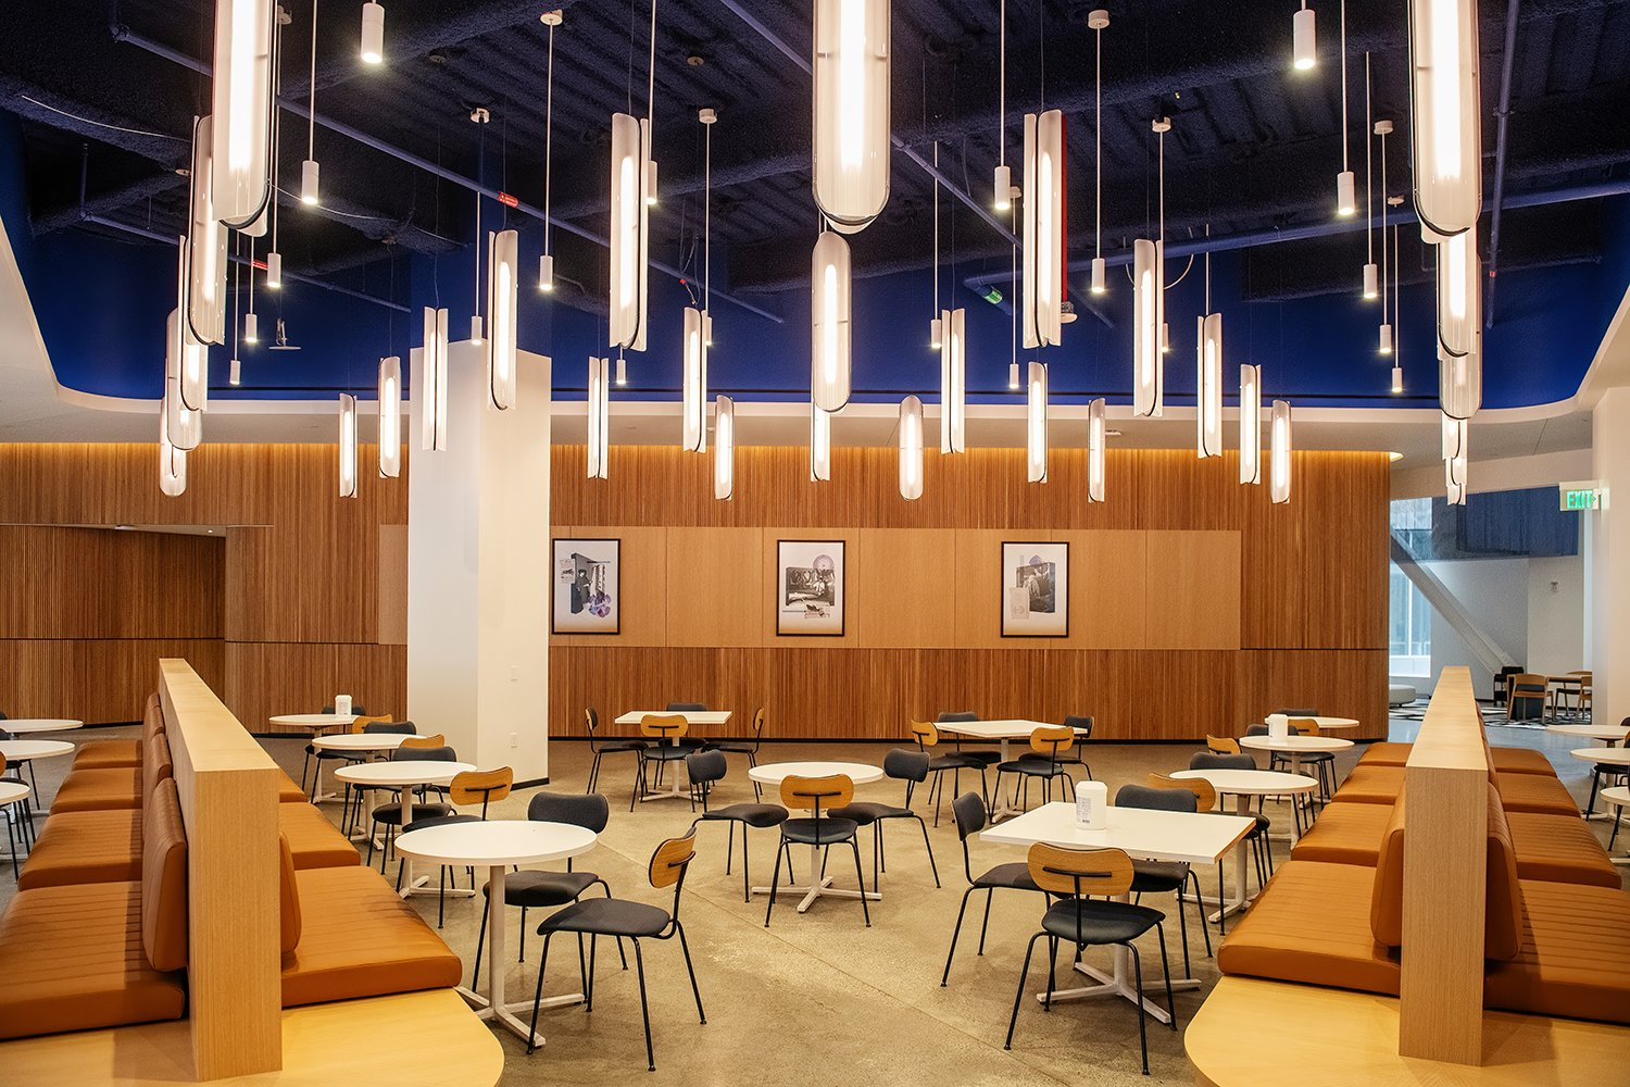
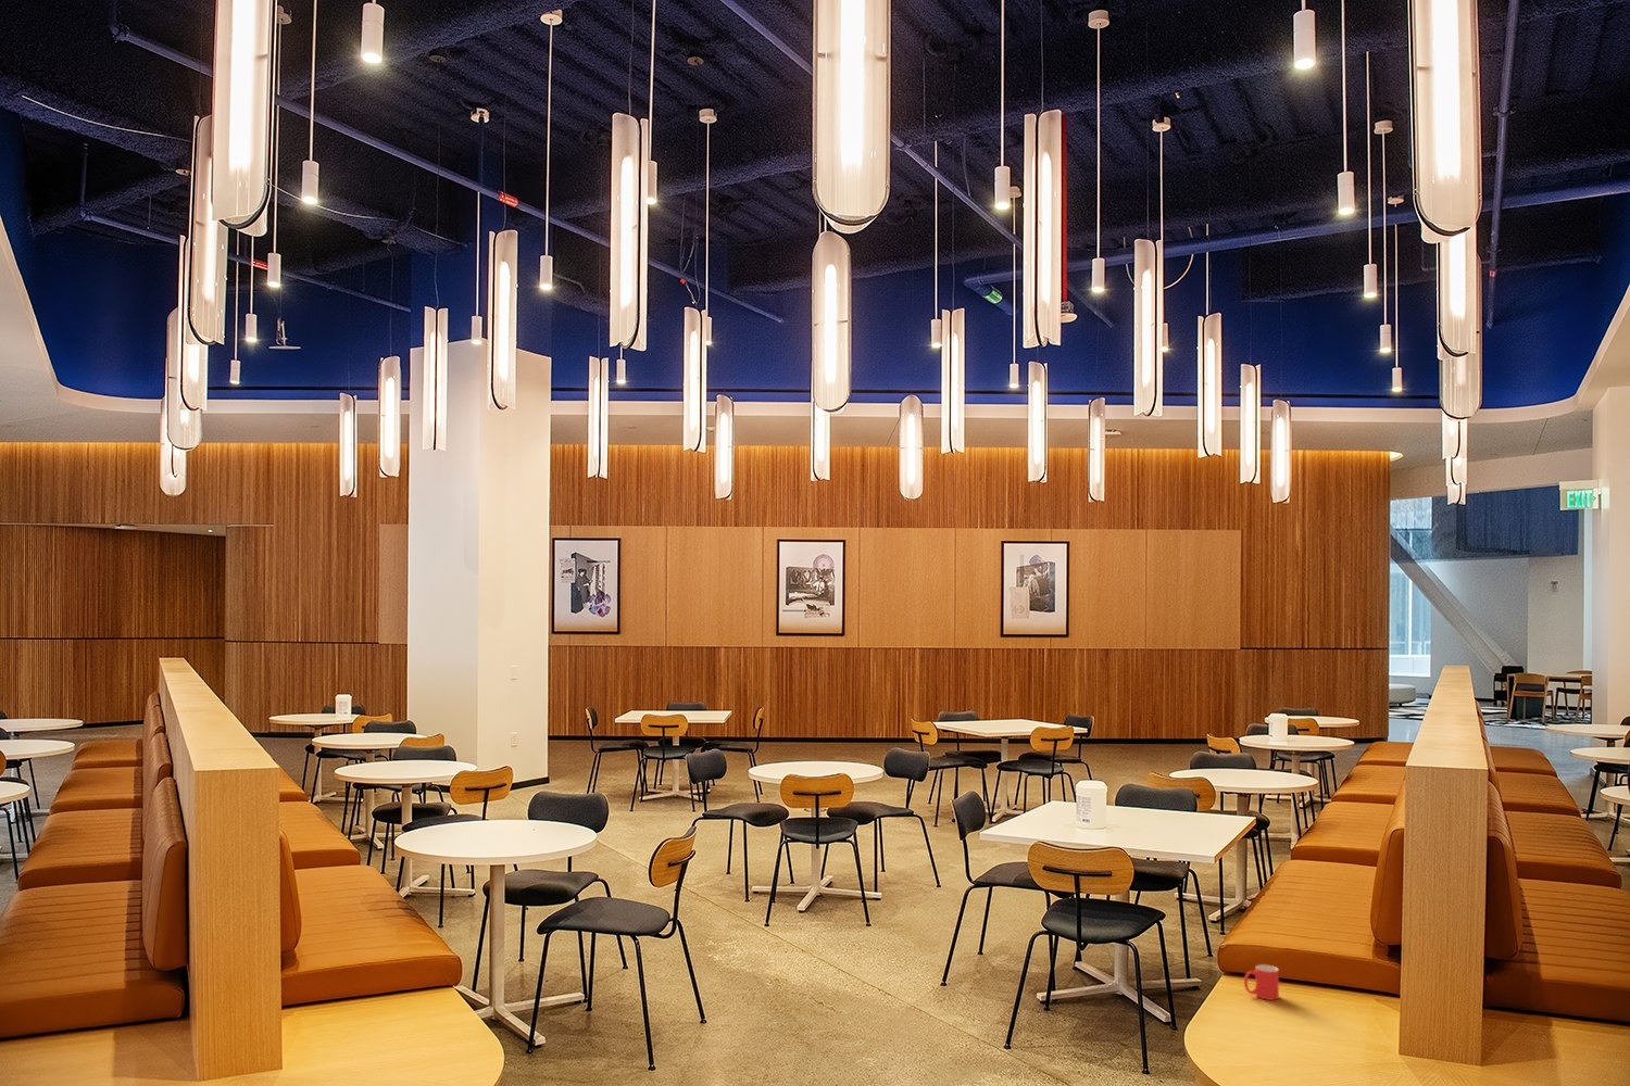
+ mug [1243,964,1280,1001]
